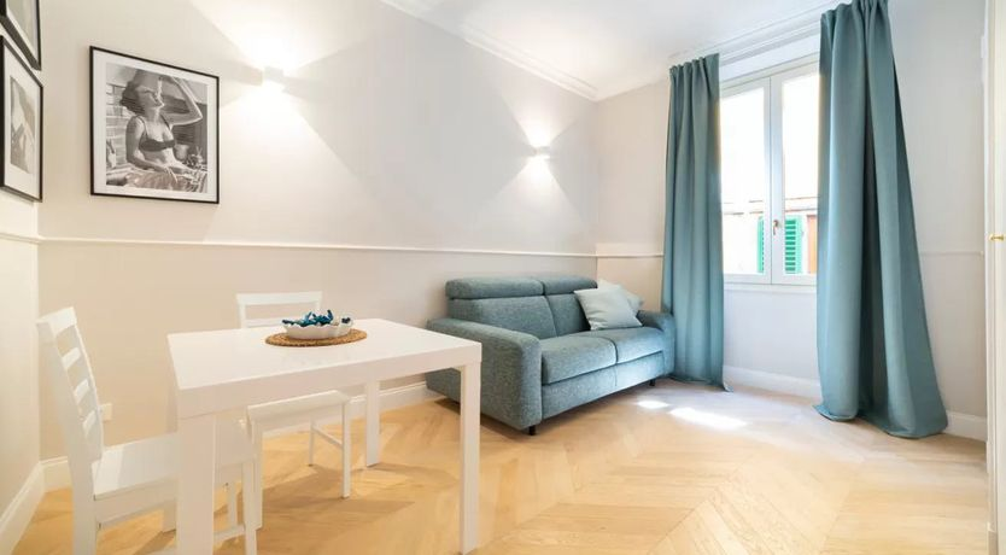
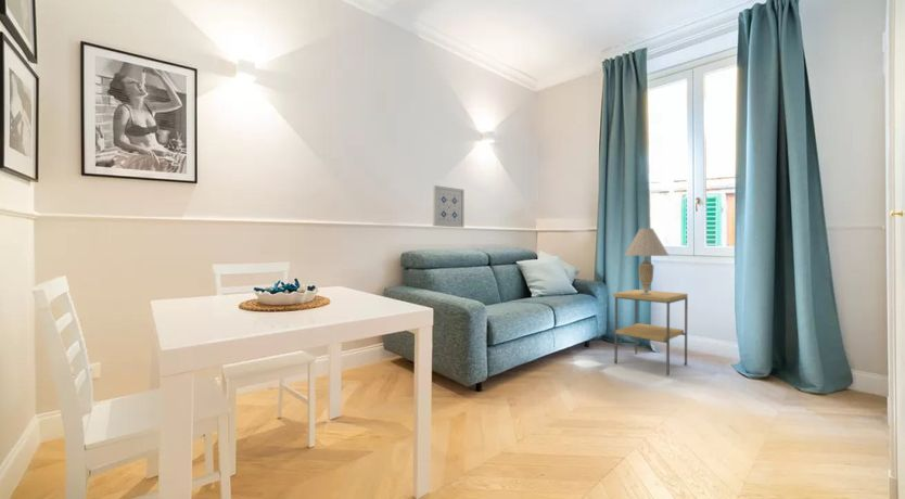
+ table lamp [624,228,671,295]
+ wall art [432,184,466,229]
+ side table [612,289,689,376]
